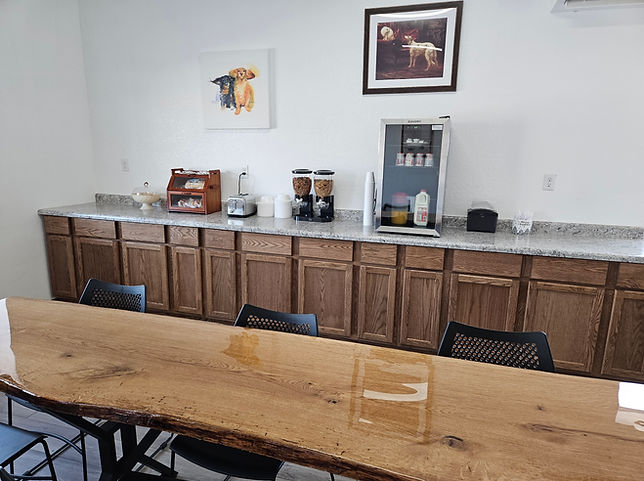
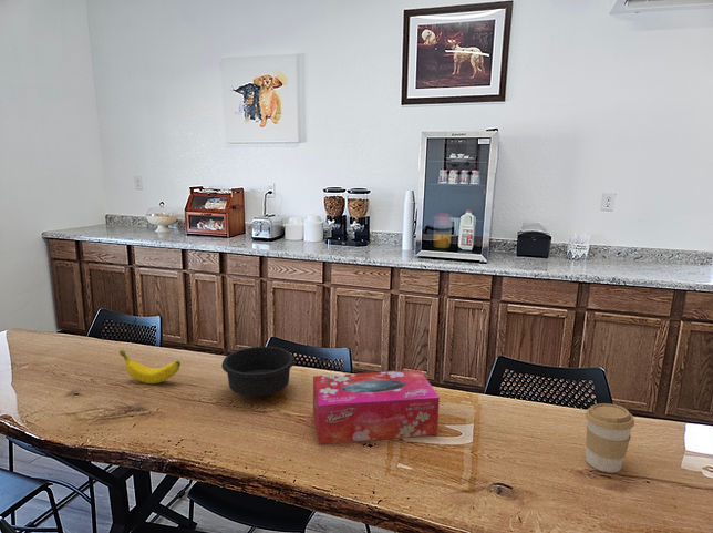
+ banana [118,349,182,385]
+ coffee cup [585,402,636,474]
+ bowl [220,346,296,398]
+ tissue box [312,369,441,445]
